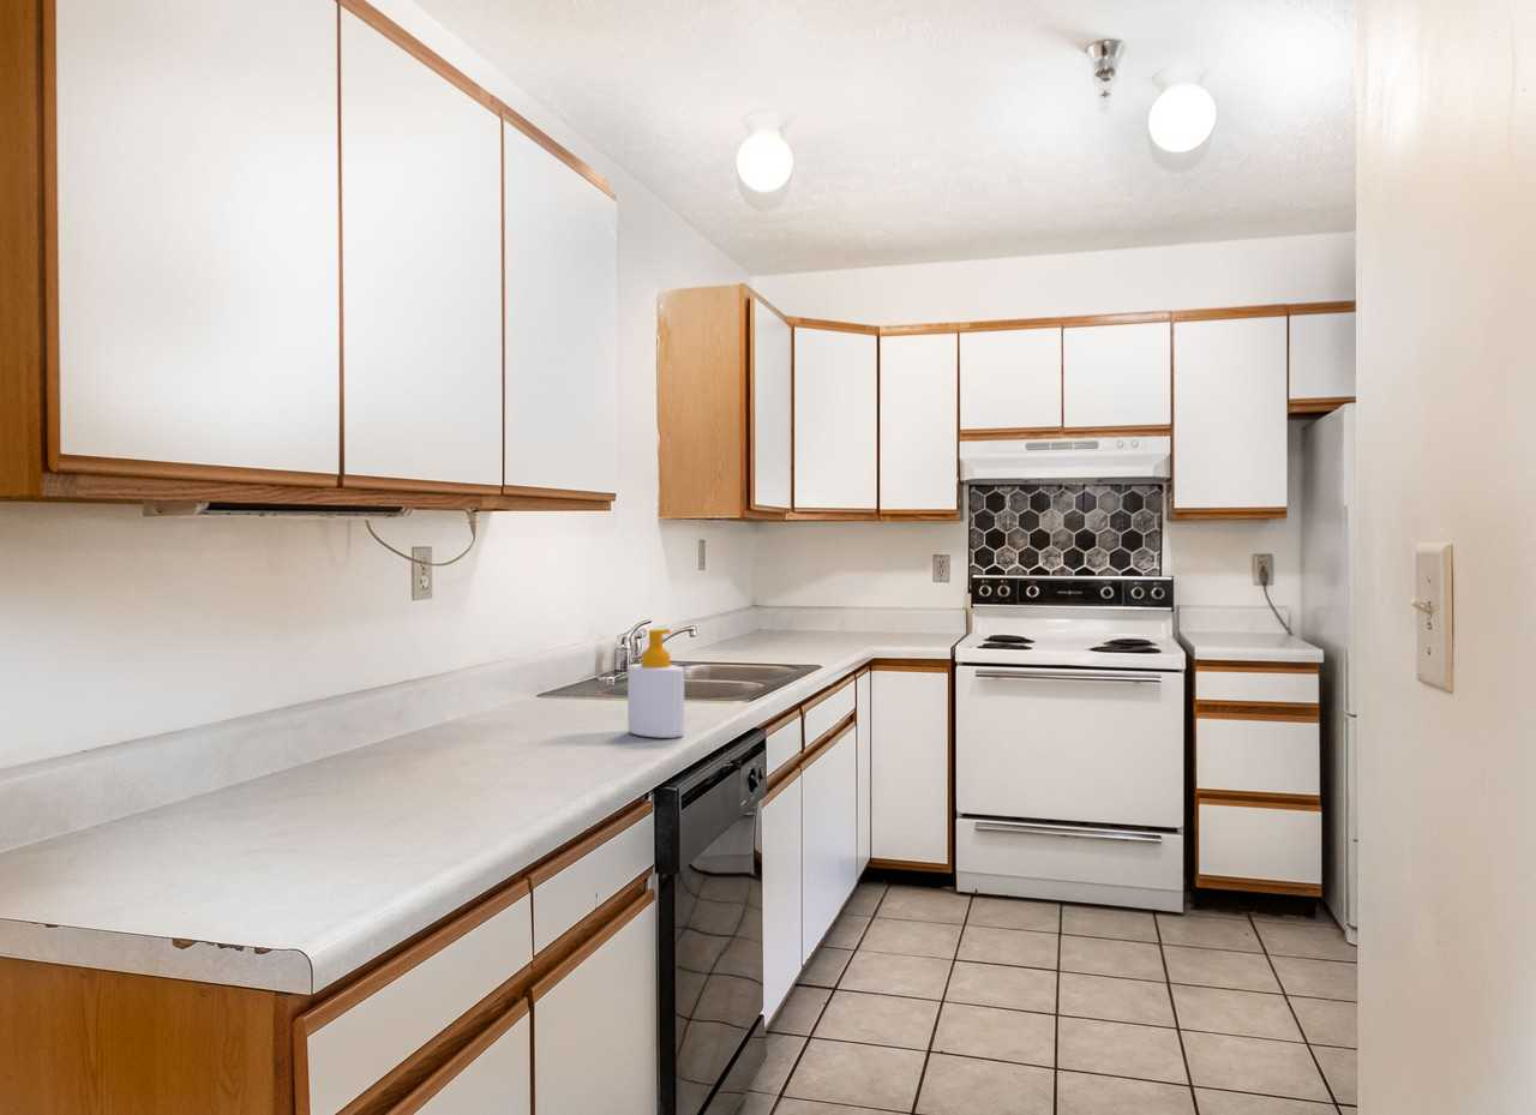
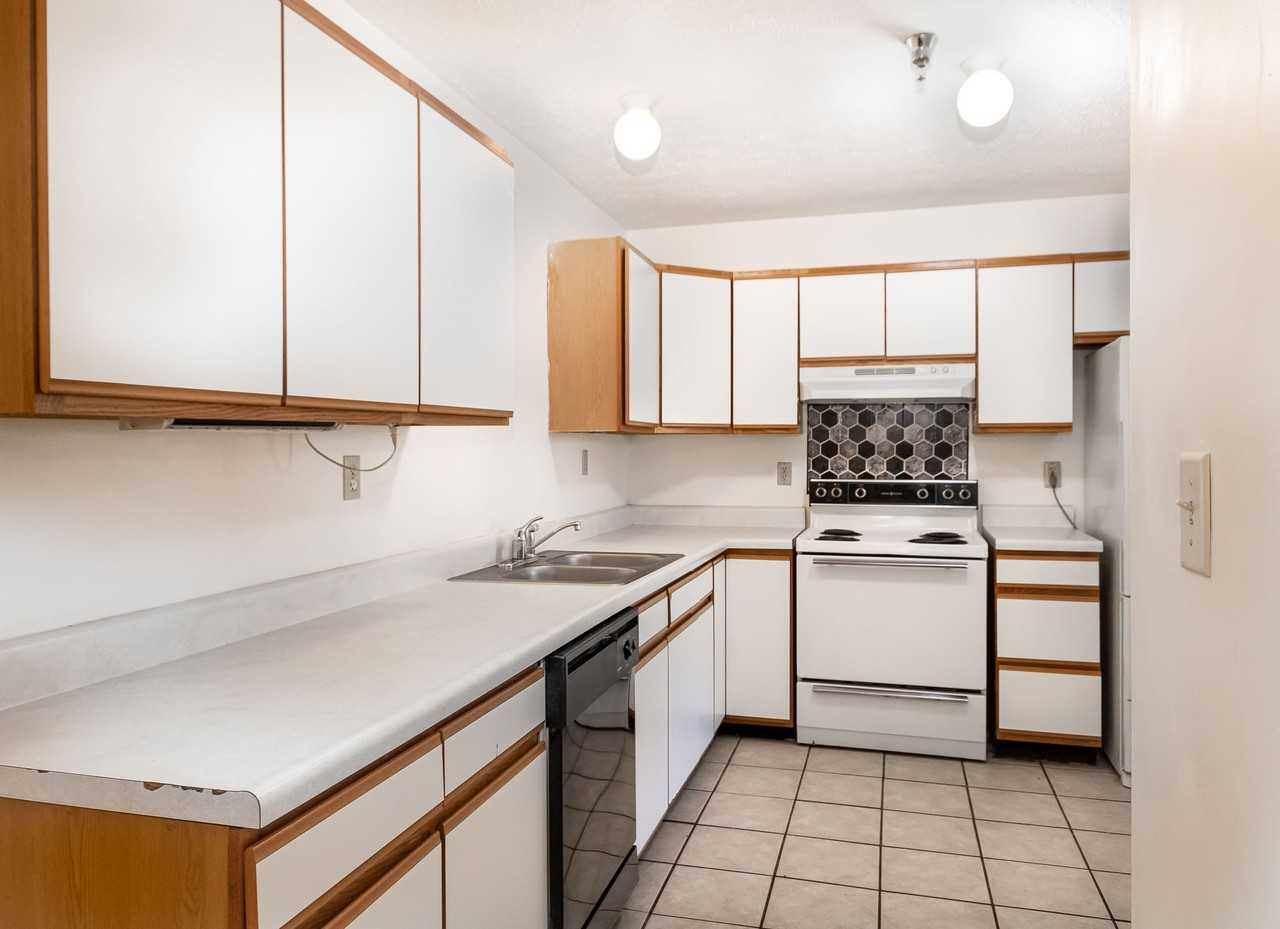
- soap bottle [626,628,685,739]
